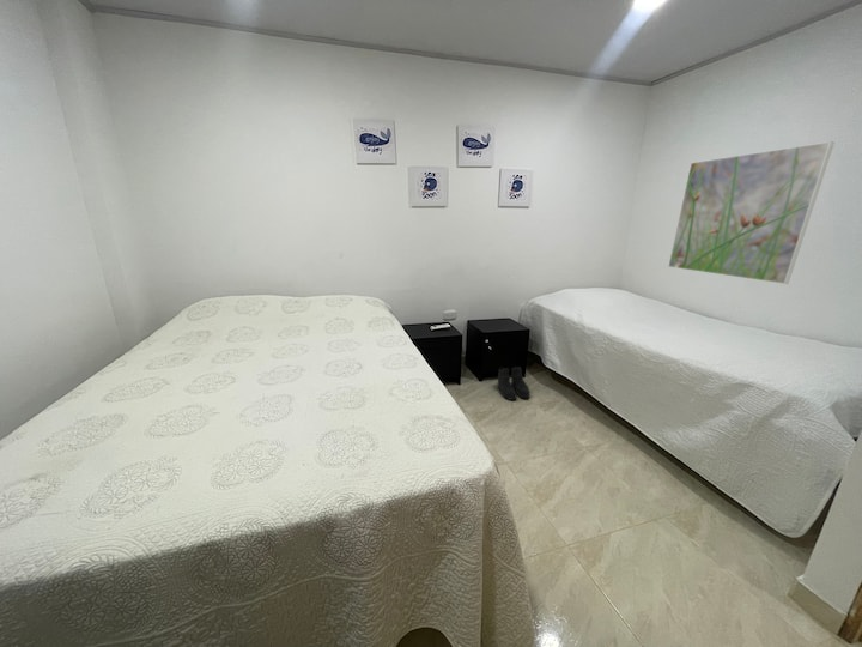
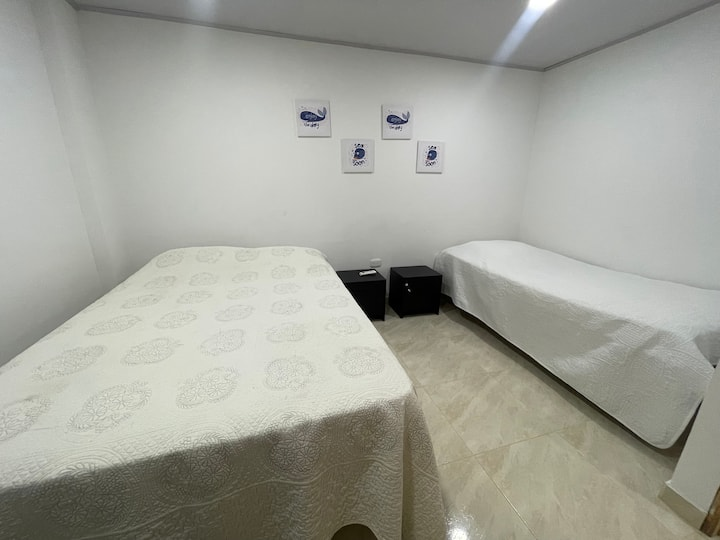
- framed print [667,140,836,285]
- boots [497,365,532,401]
